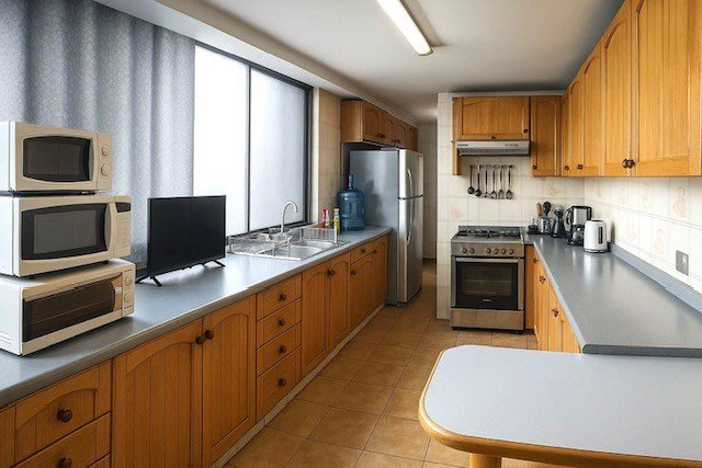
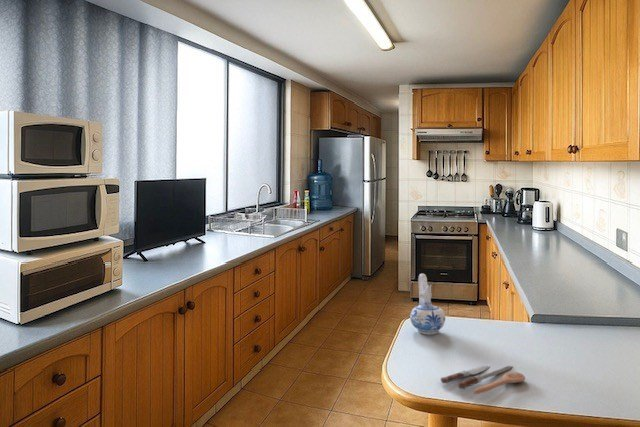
+ ceramic pitcher [409,273,446,336]
+ spoon [440,365,526,395]
